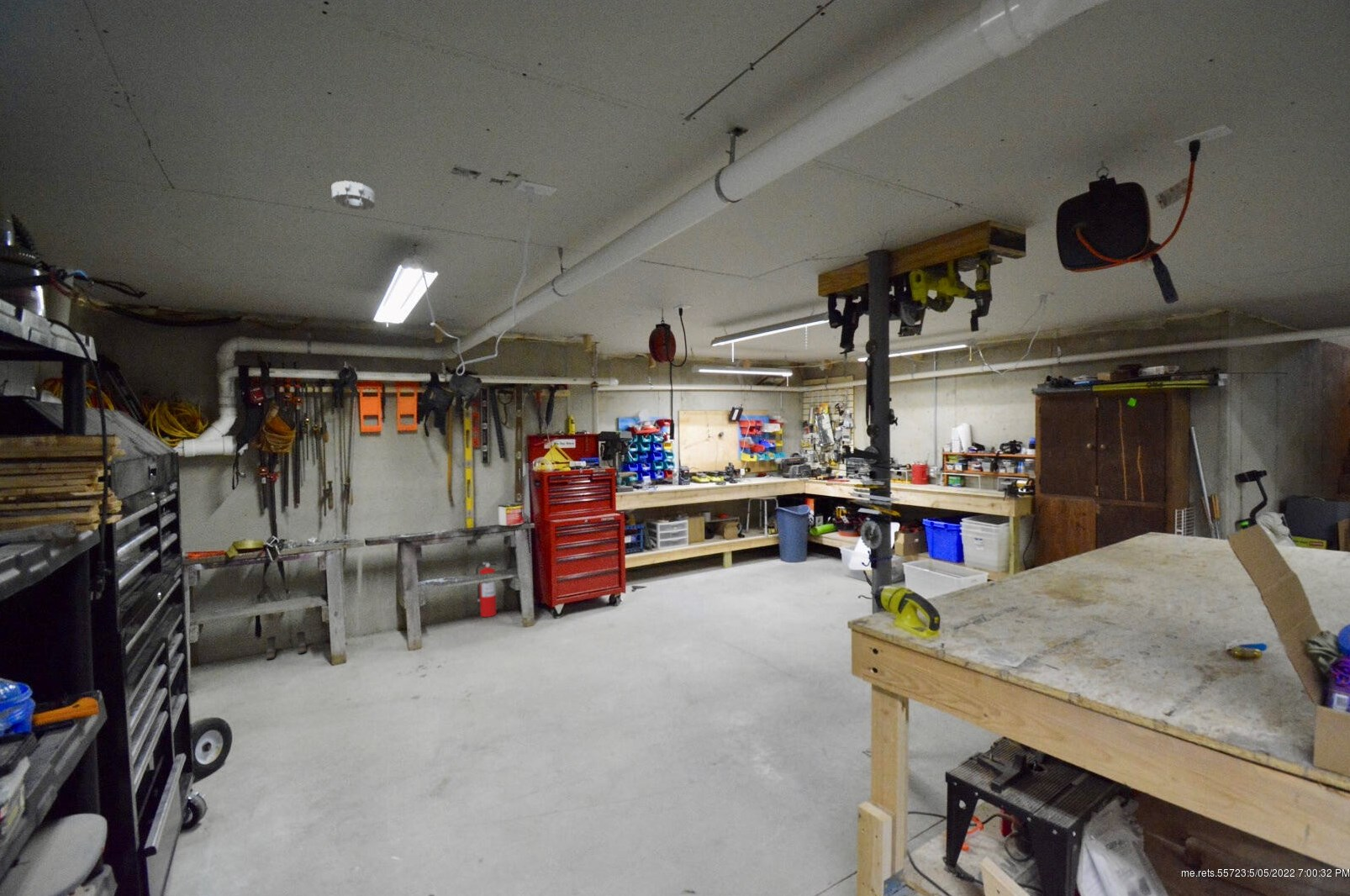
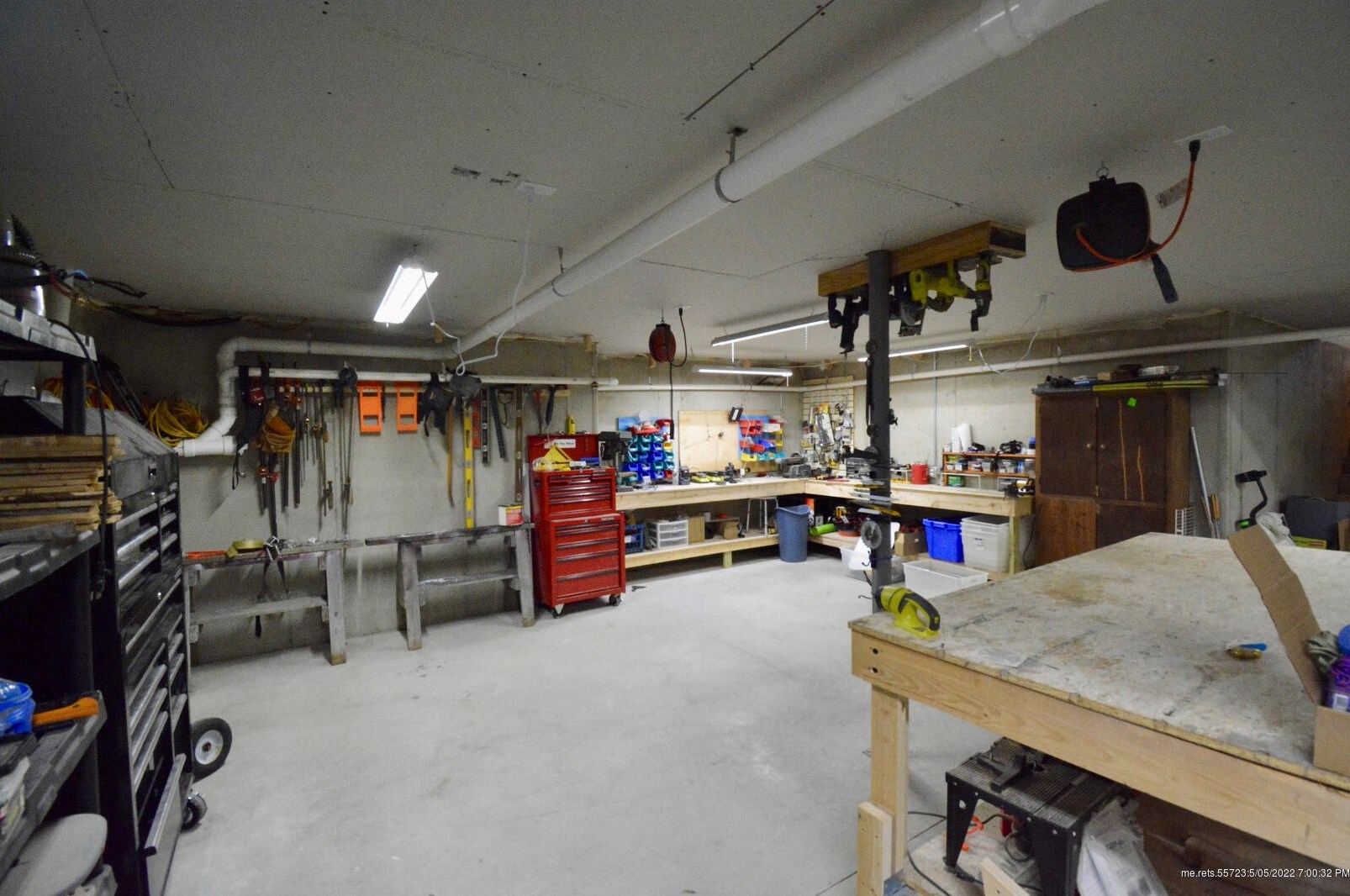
- fire extinguisher [475,557,498,618]
- smoke detector [331,180,377,211]
- boots [265,630,307,661]
